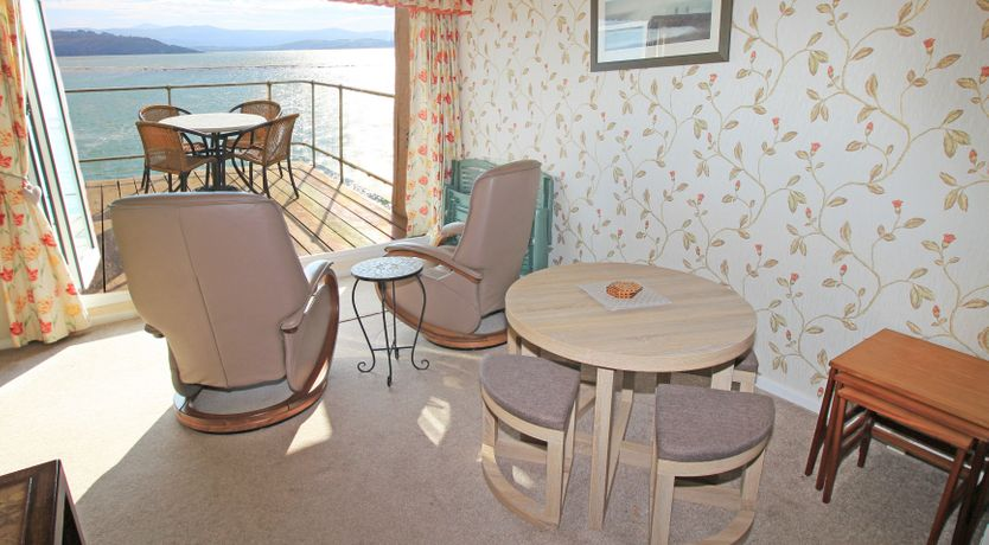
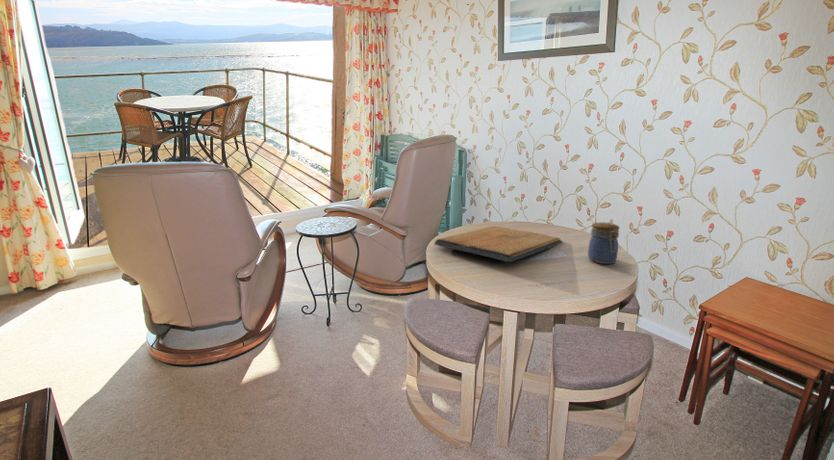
+ religious icon [433,226,563,263]
+ jar [587,221,620,265]
